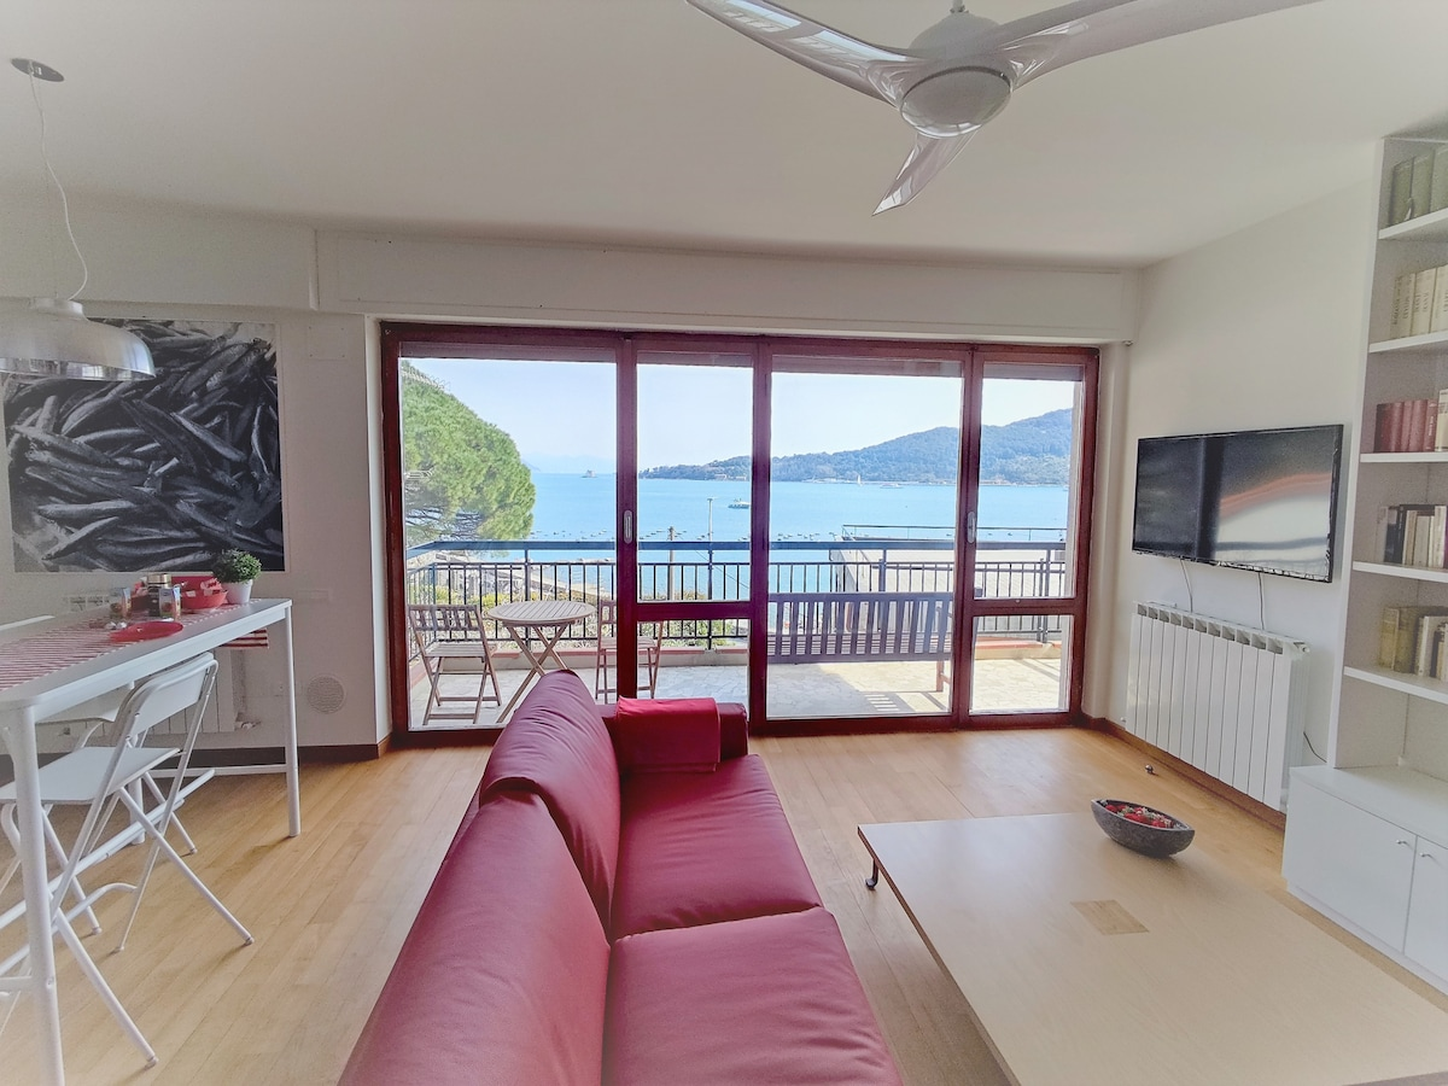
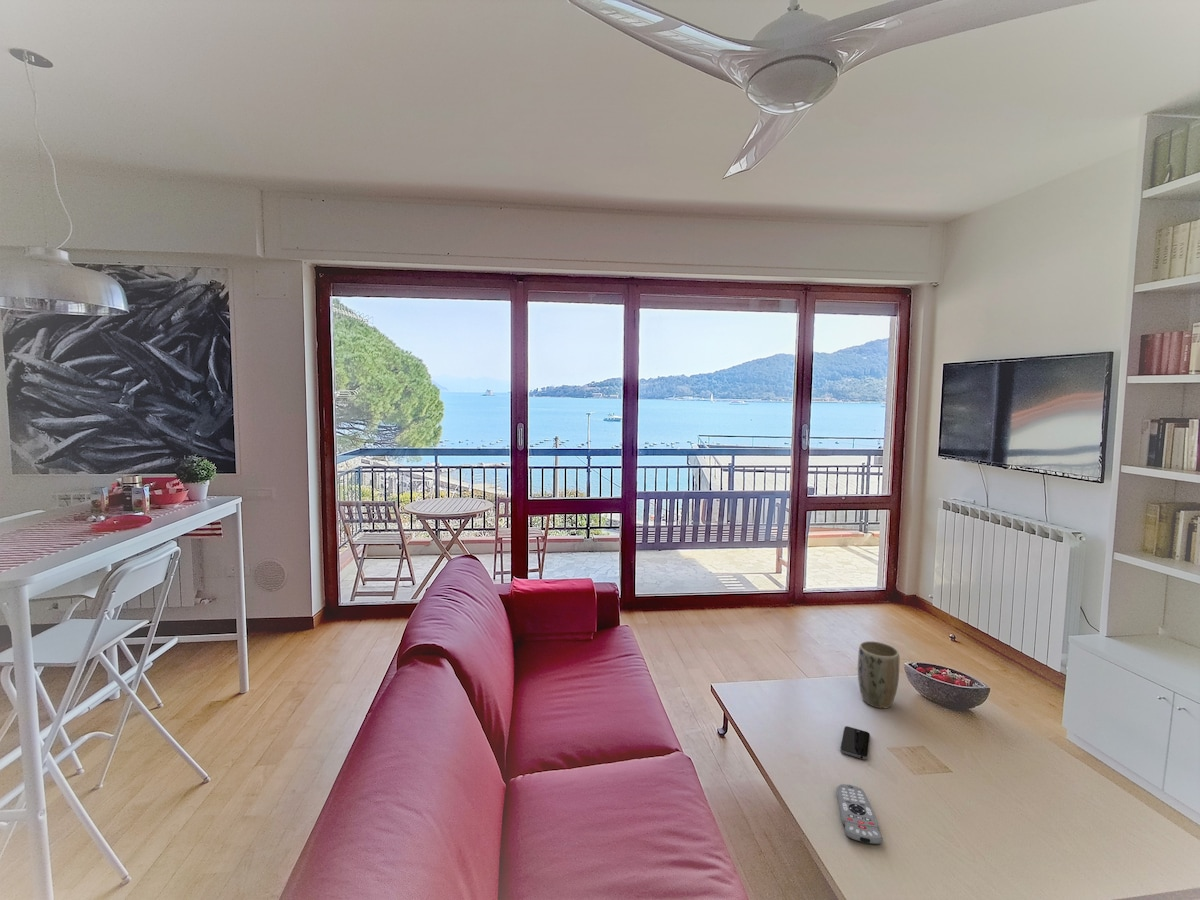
+ remote control [836,783,884,846]
+ smartphone [839,725,871,761]
+ plant pot [857,640,901,709]
